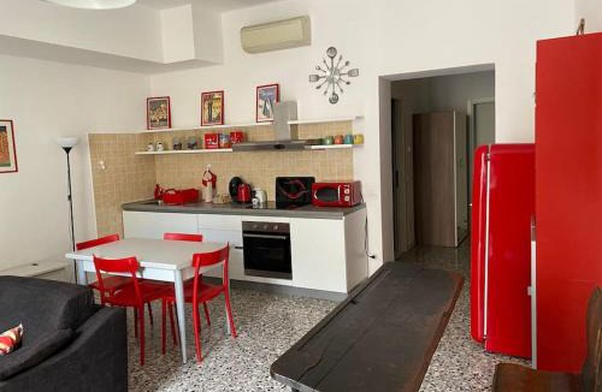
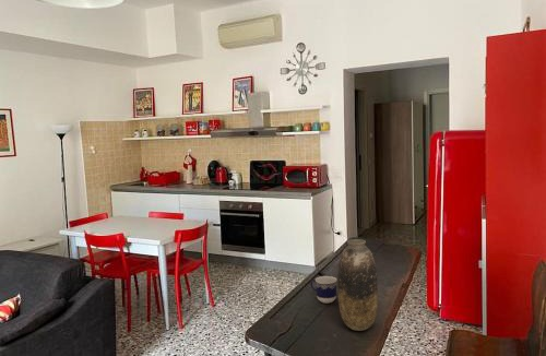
+ cup [309,275,337,305]
+ vase [336,238,379,332]
